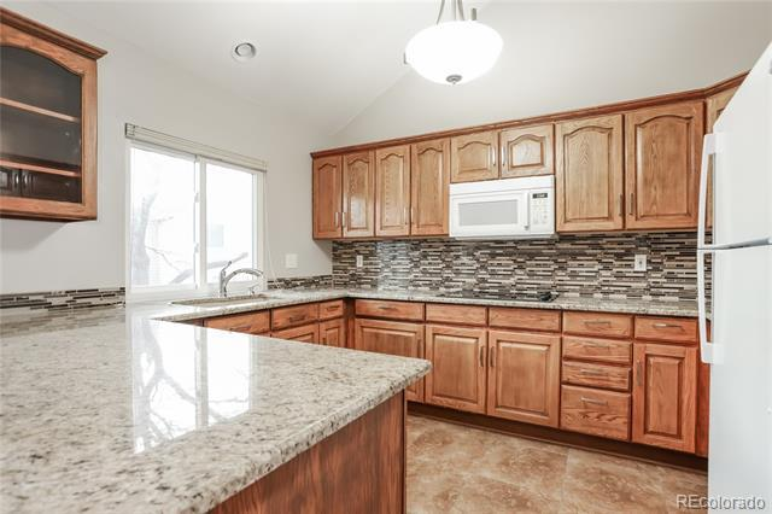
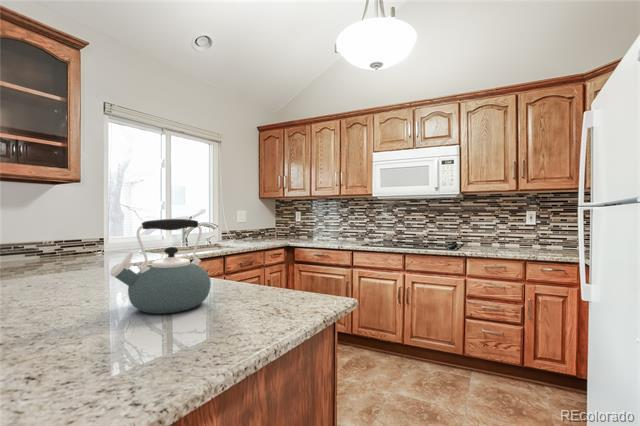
+ kettle [109,218,212,315]
